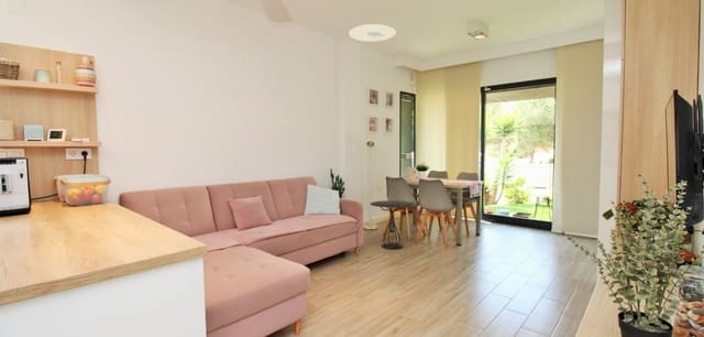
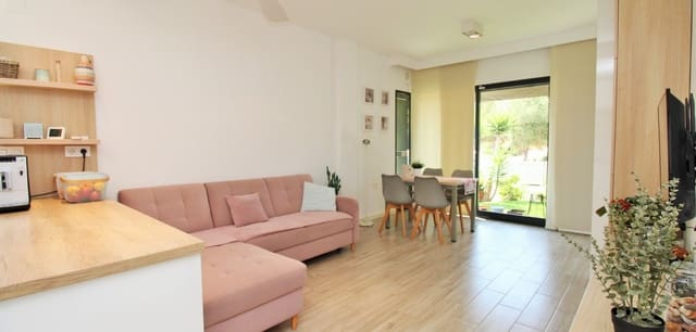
- ceiling light [348,23,397,43]
- side table [370,199,415,250]
